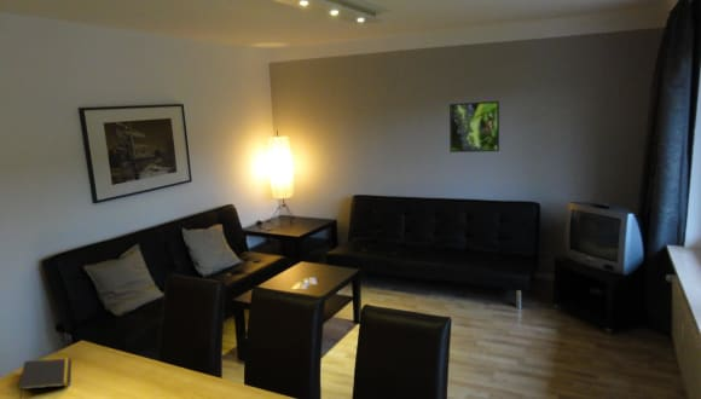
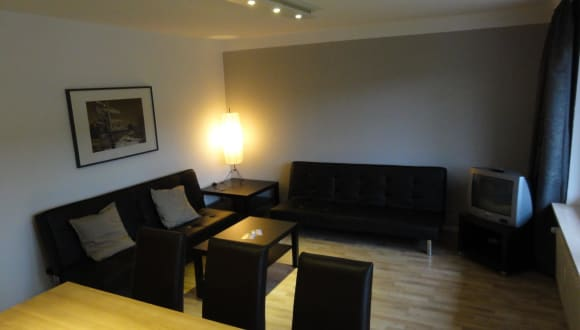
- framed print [448,100,500,154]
- notepad [17,358,73,399]
